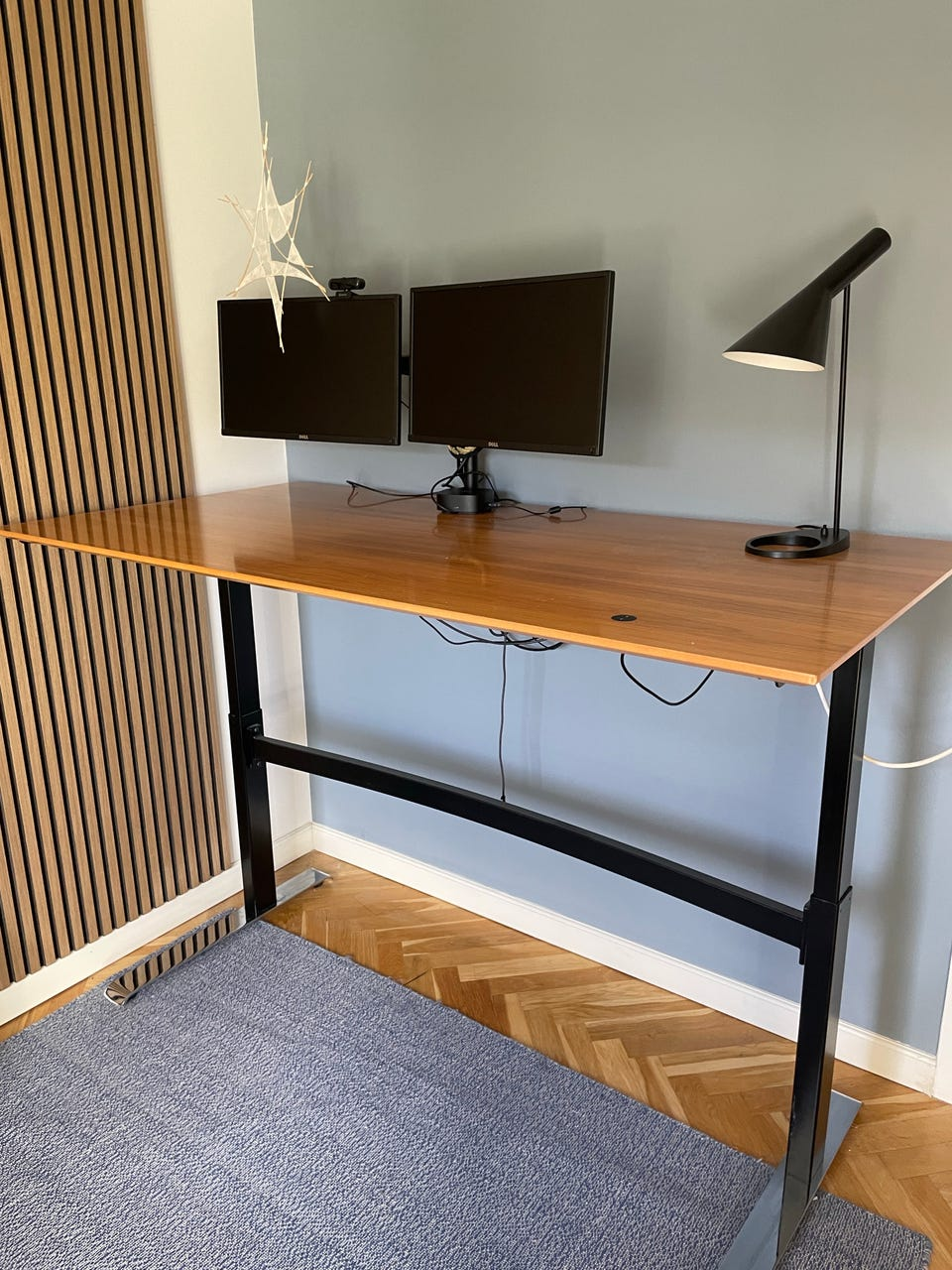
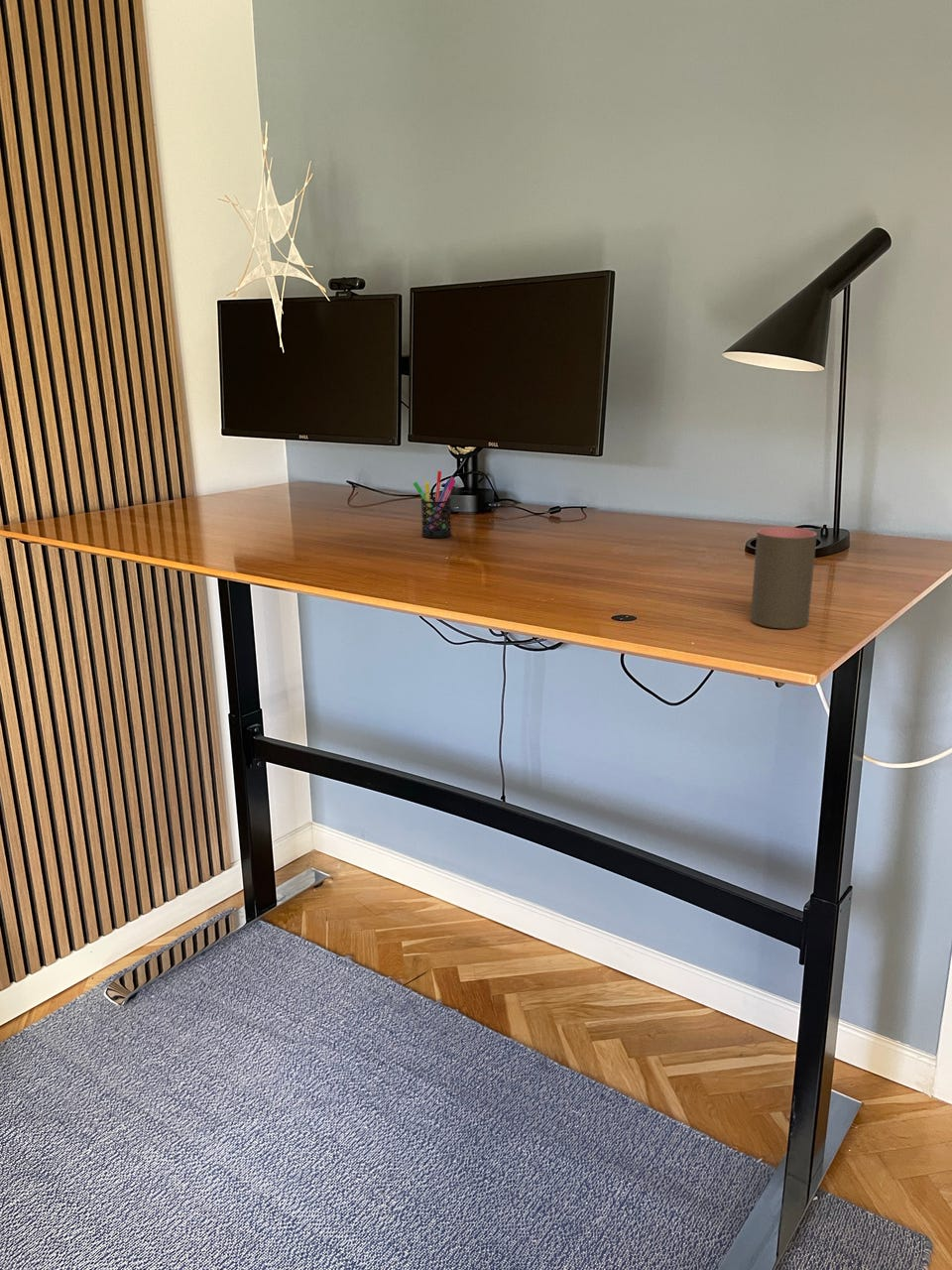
+ cup [750,526,818,630]
+ pen holder [413,470,456,539]
